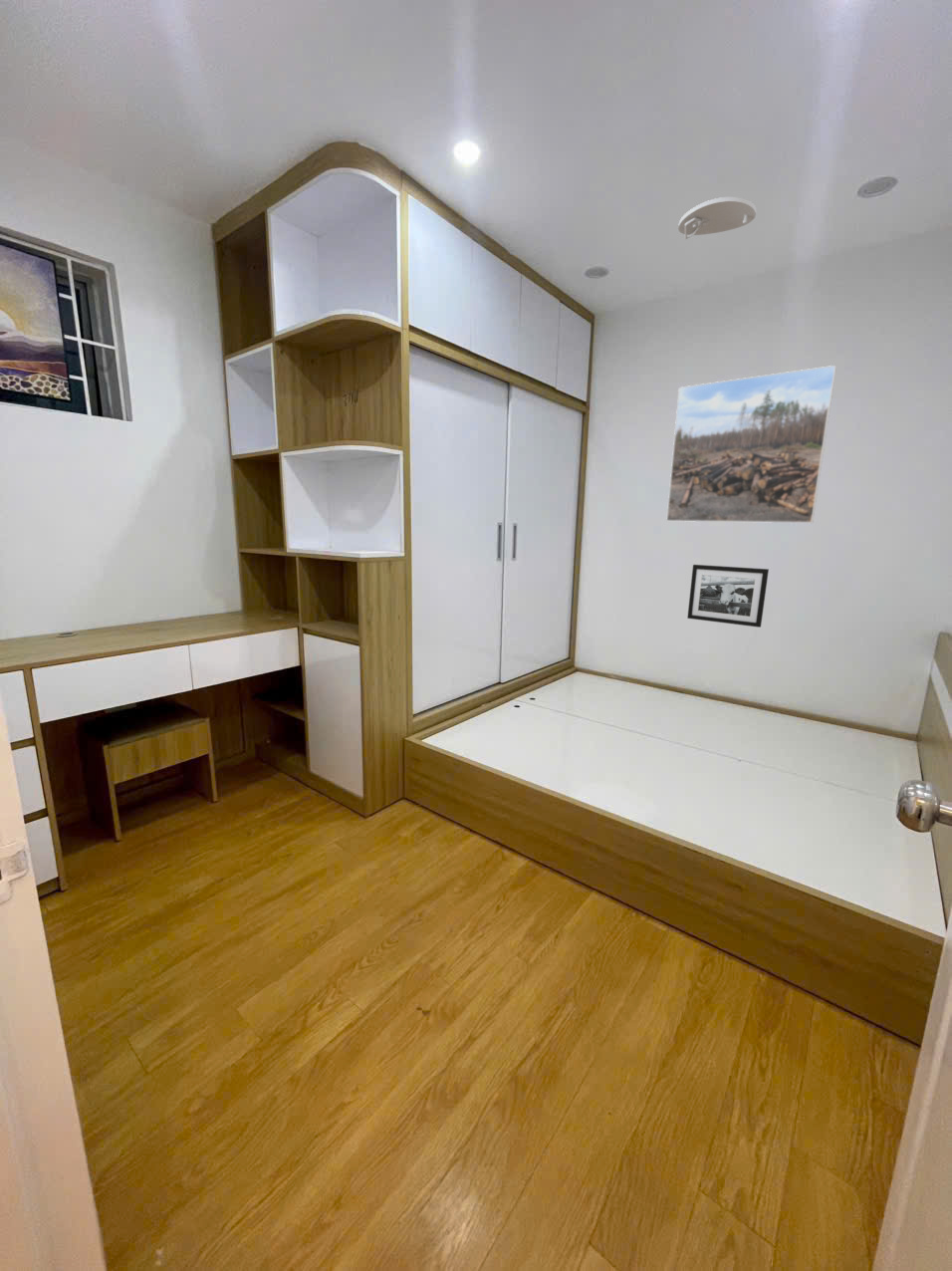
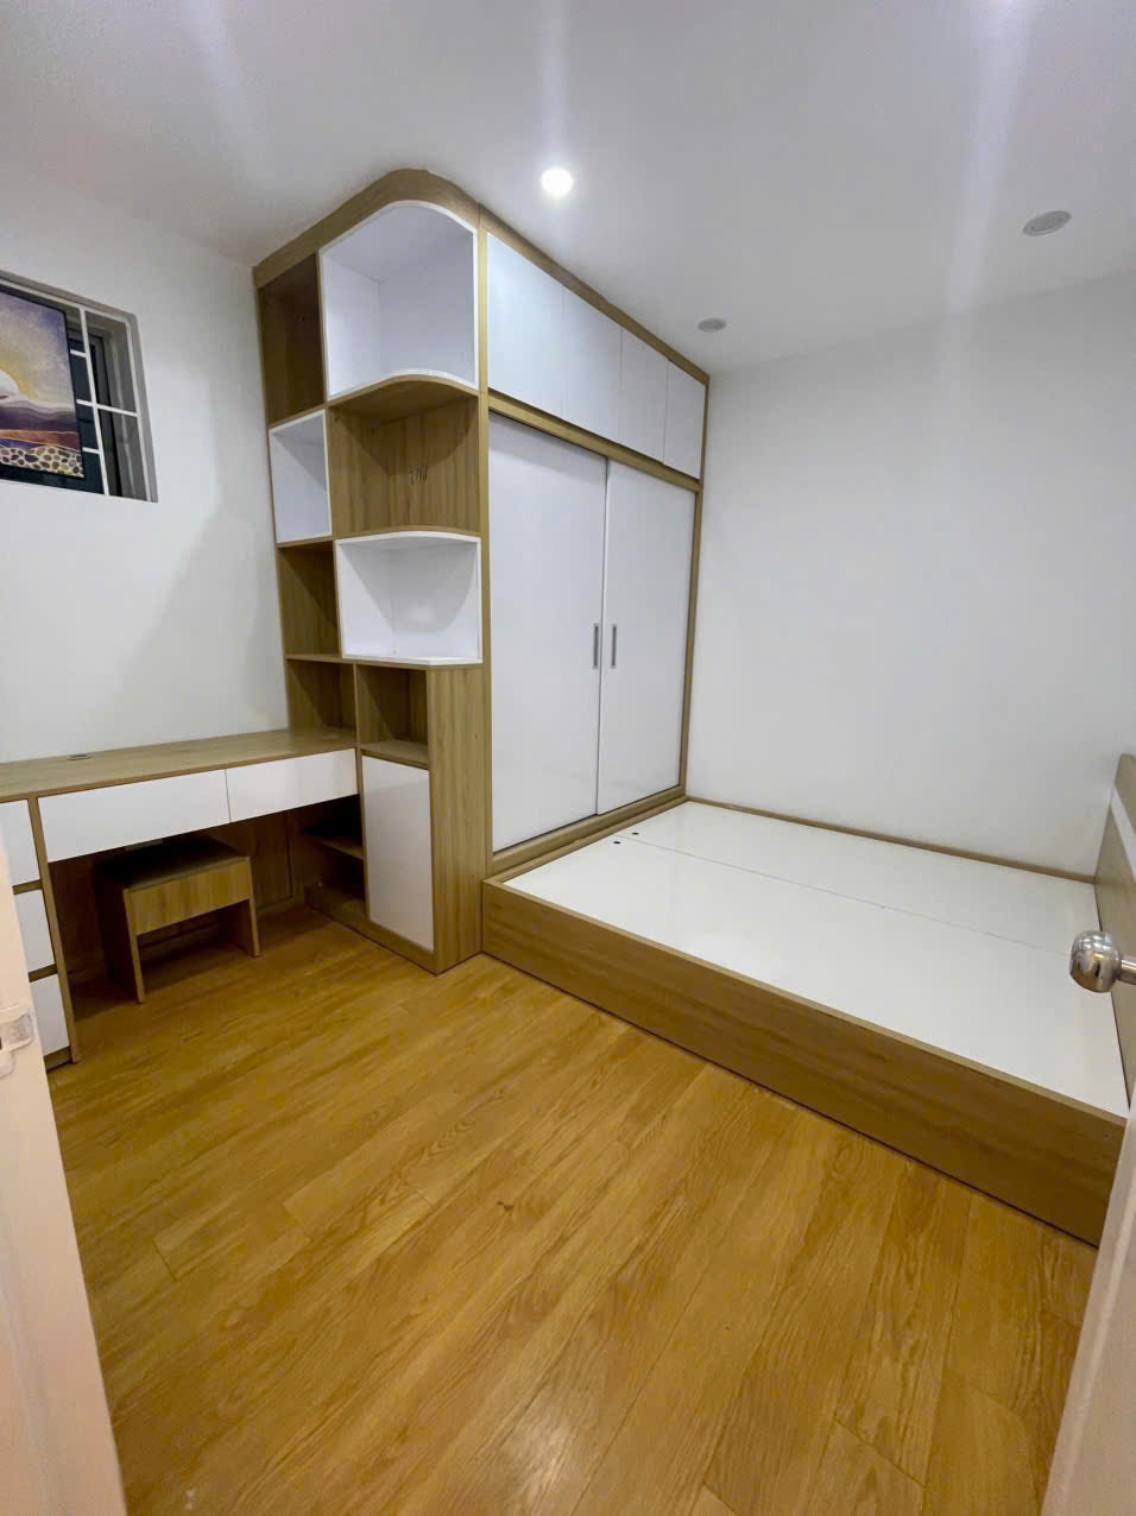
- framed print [665,365,837,524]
- picture frame [686,564,770,629]
- smoke detector [677,196,757,240]
